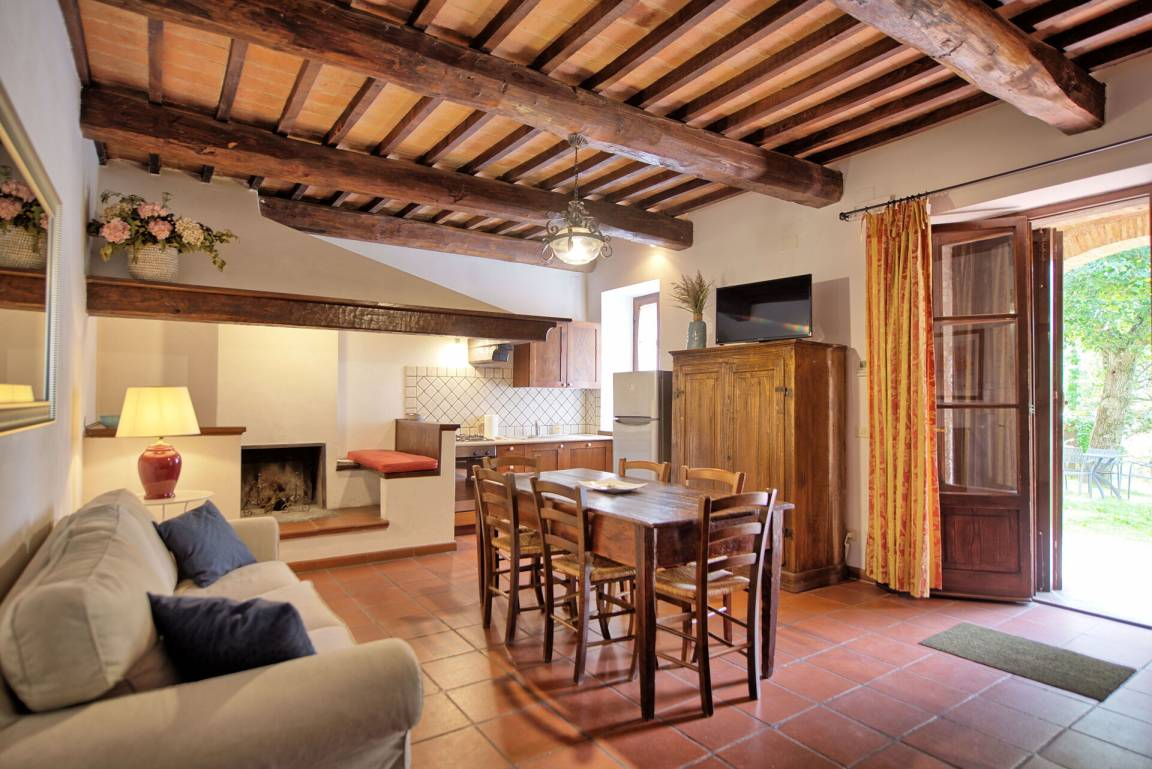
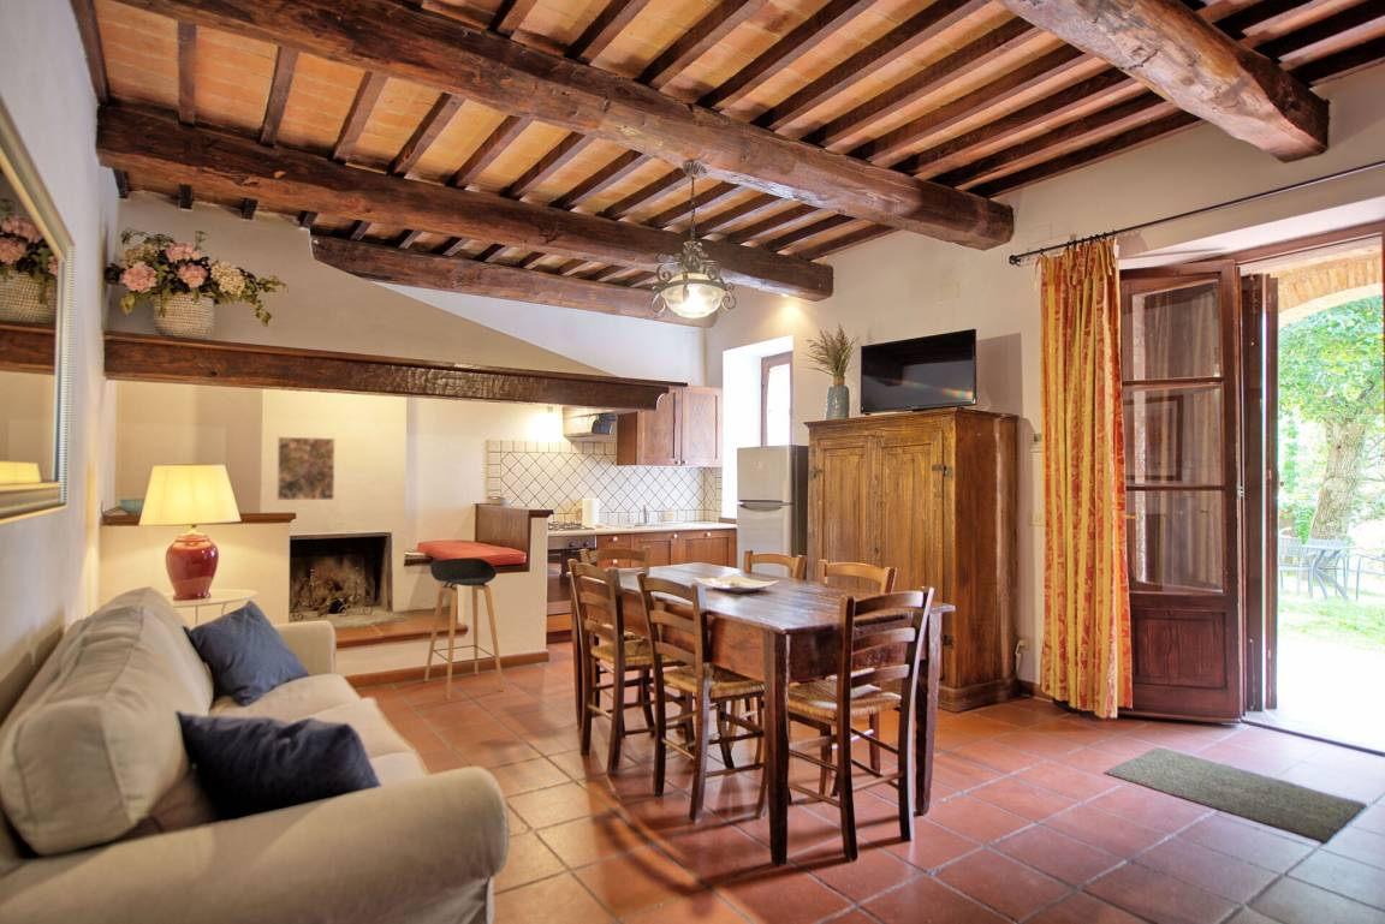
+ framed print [275,436,335,501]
+ stool [423,558,505,701]
